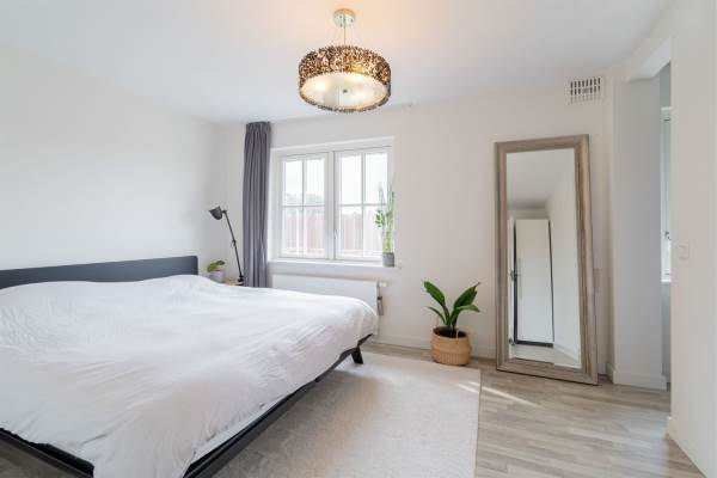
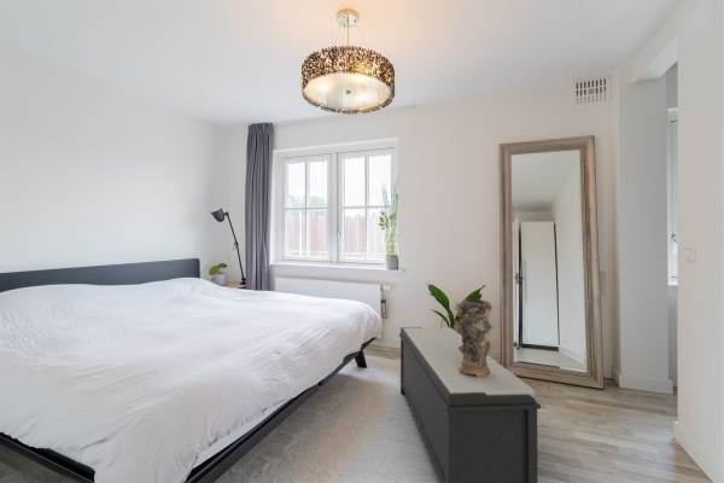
+ bench [398,326,542,483]
+ decorative vase [453,298,495,379]
